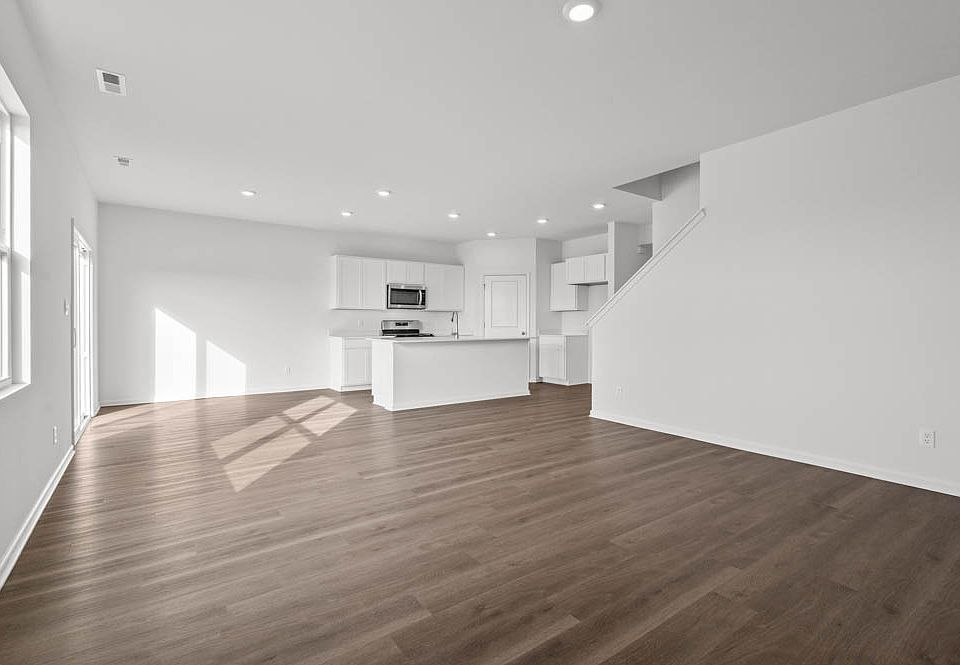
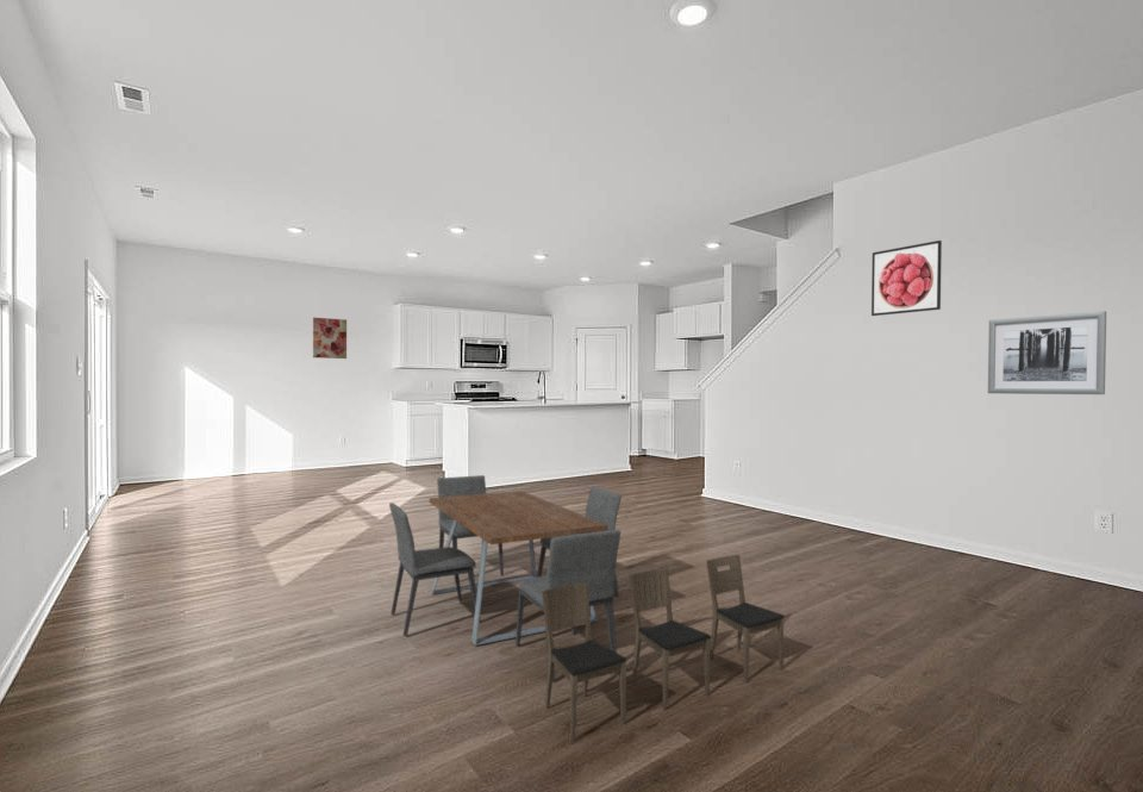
+ dining set [388,474,623,682]
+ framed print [870,239,943,317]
+ chair [542,554,786,742]
+ wall art [987,310,1107,395]
+ wall art [312,317,348,360]
